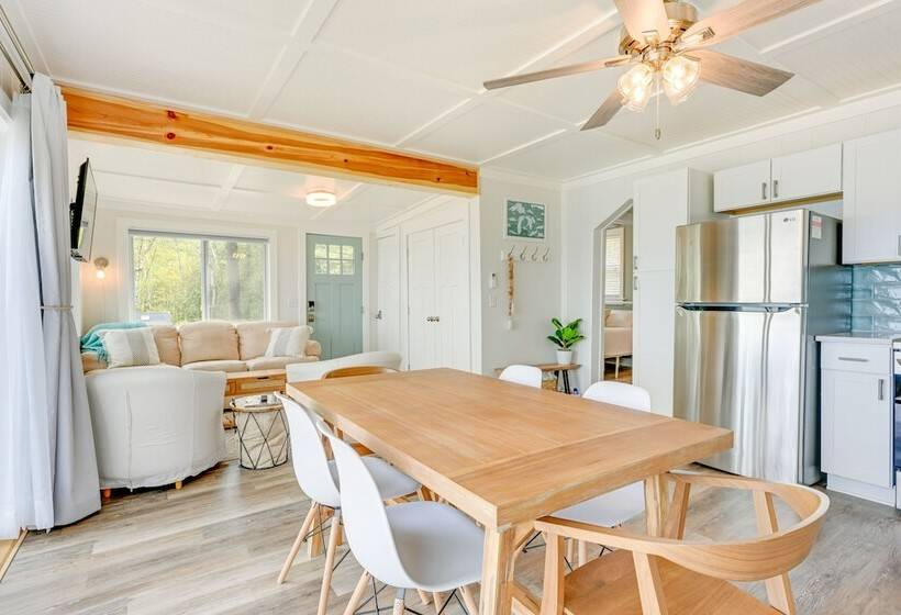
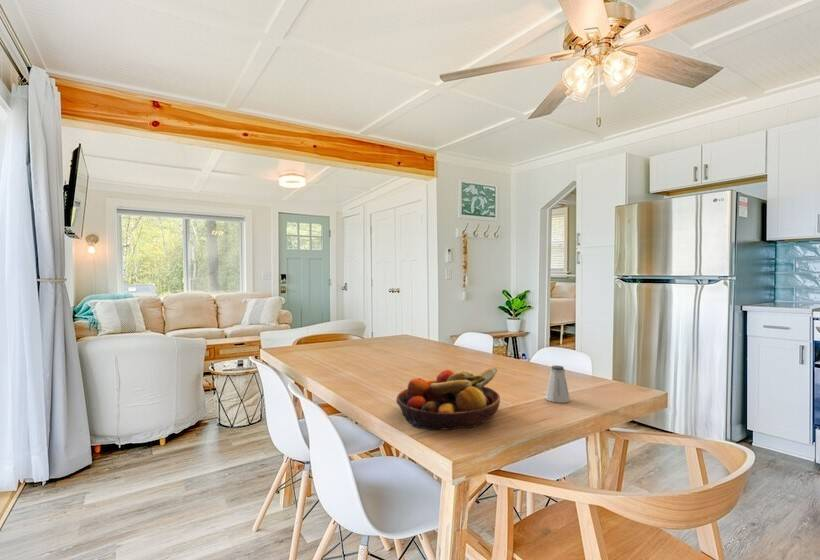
+ saltshaker [544,365,571,404]
+ fruit bowl [395,367,501,431]
